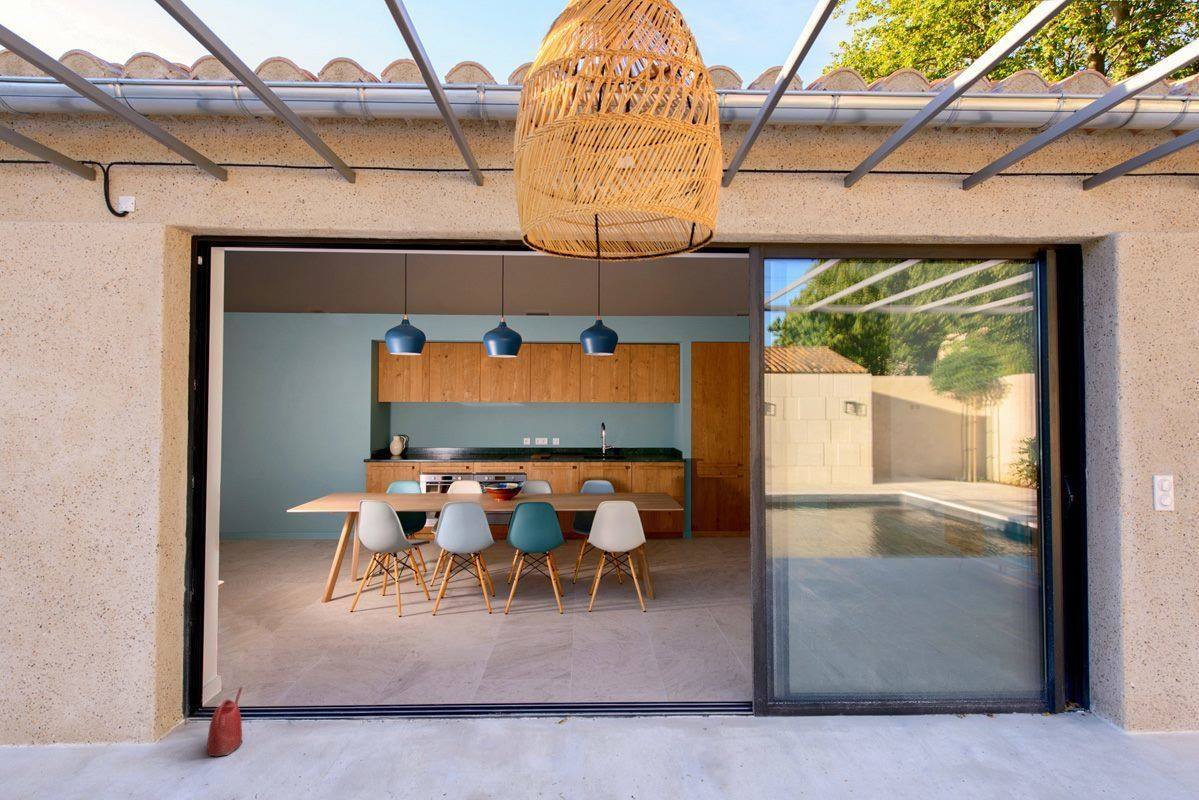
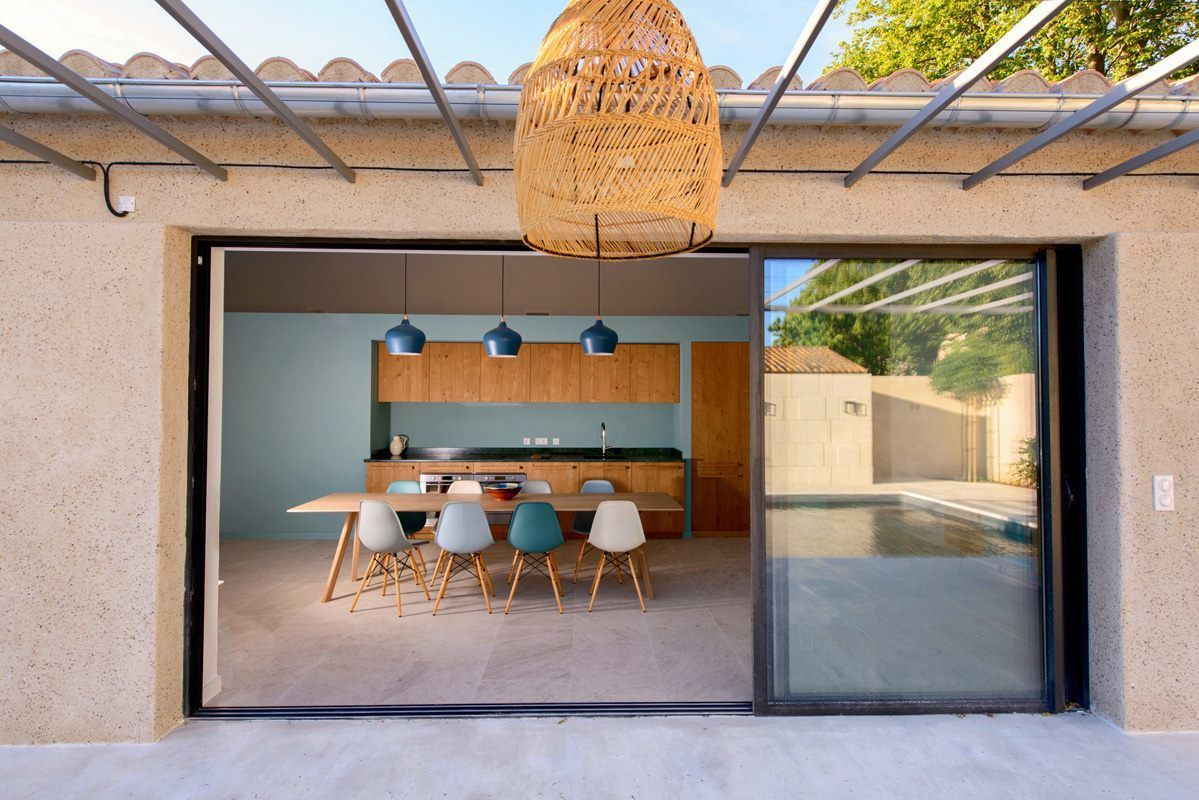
- watering can [206,686,244,757]
